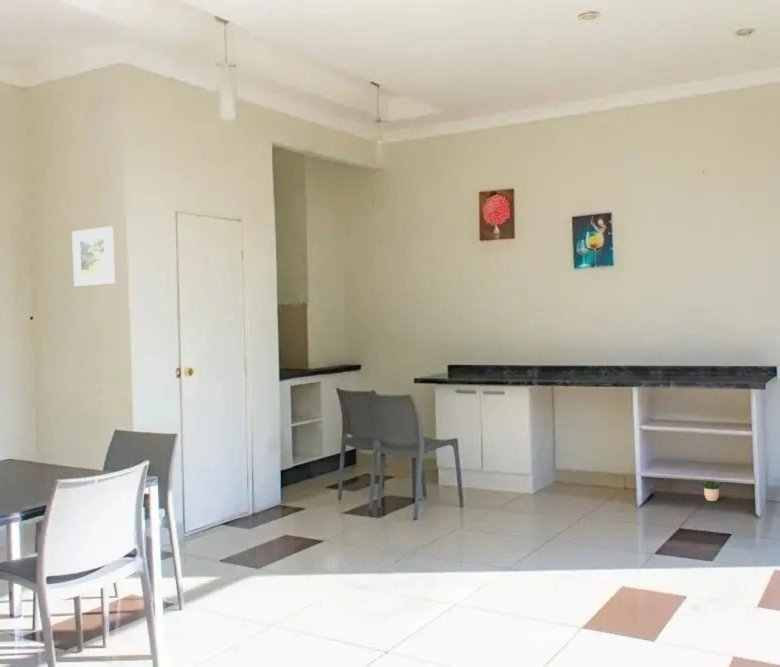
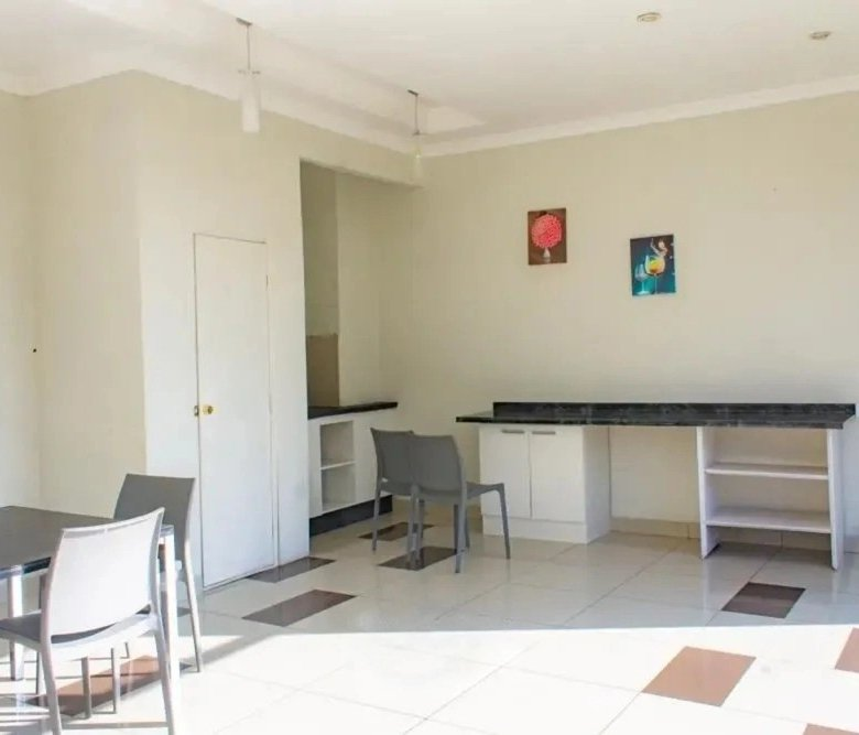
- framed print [71,225,116,287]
- potted plant [695,461,723,502]
